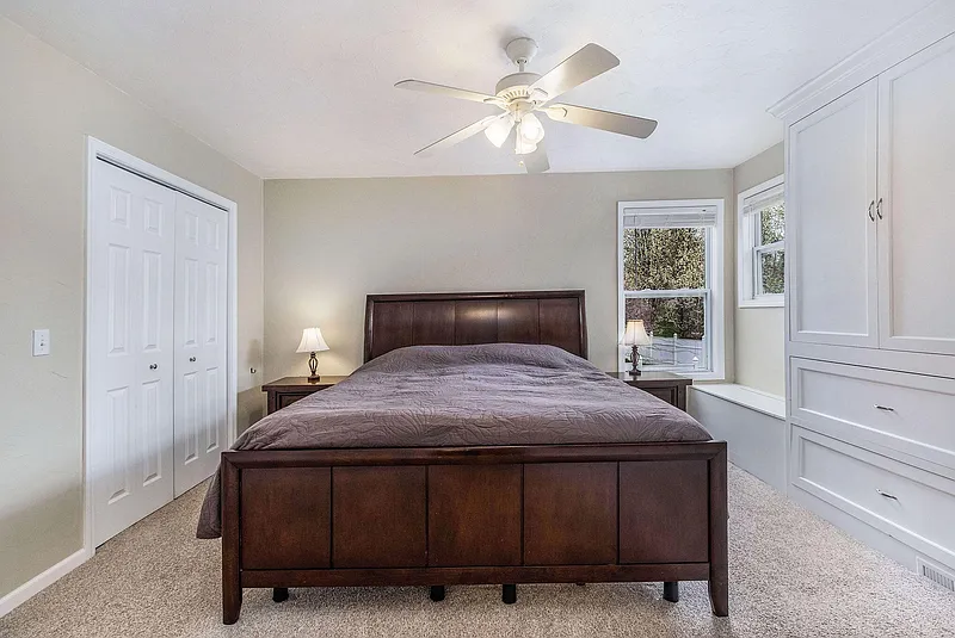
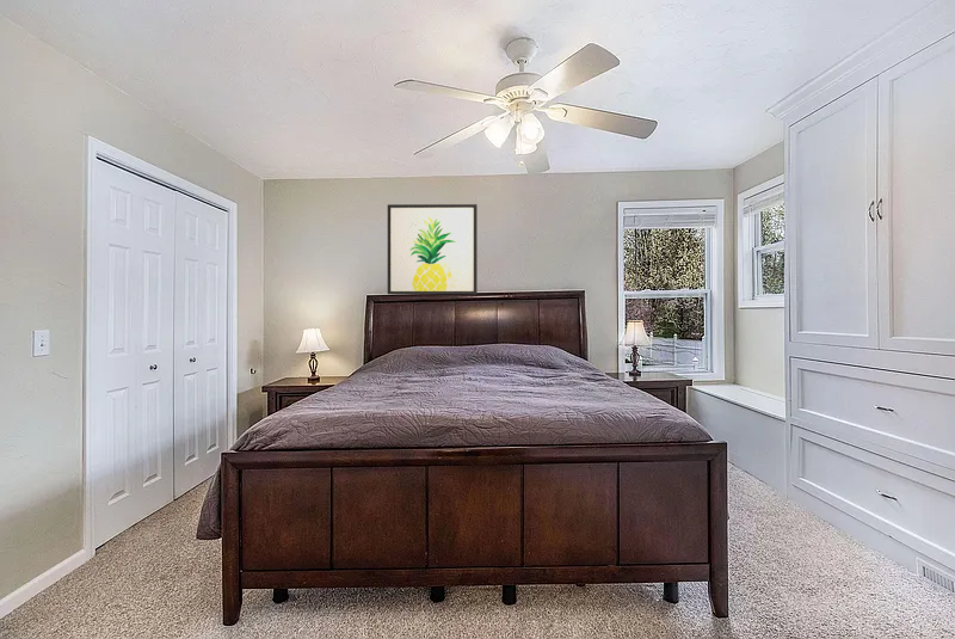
+ wall art [387,203,479,295]
